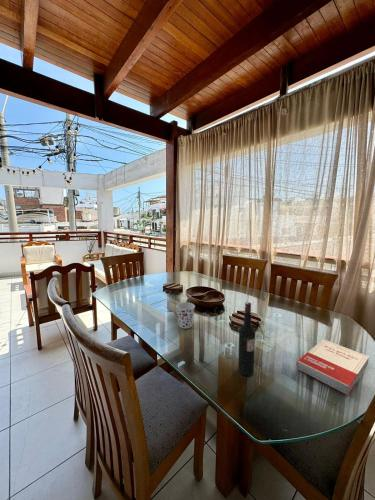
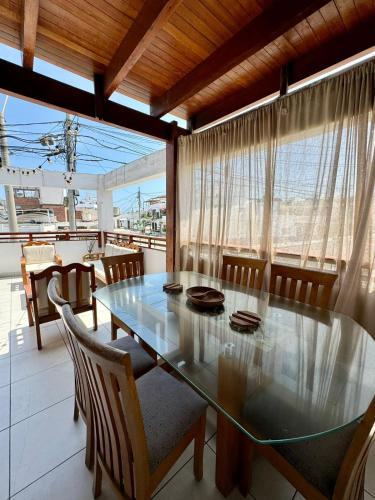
- cup [175,301,196,329]
- wine bottle [237,301,256,377]
- book [295,338,370,396]
